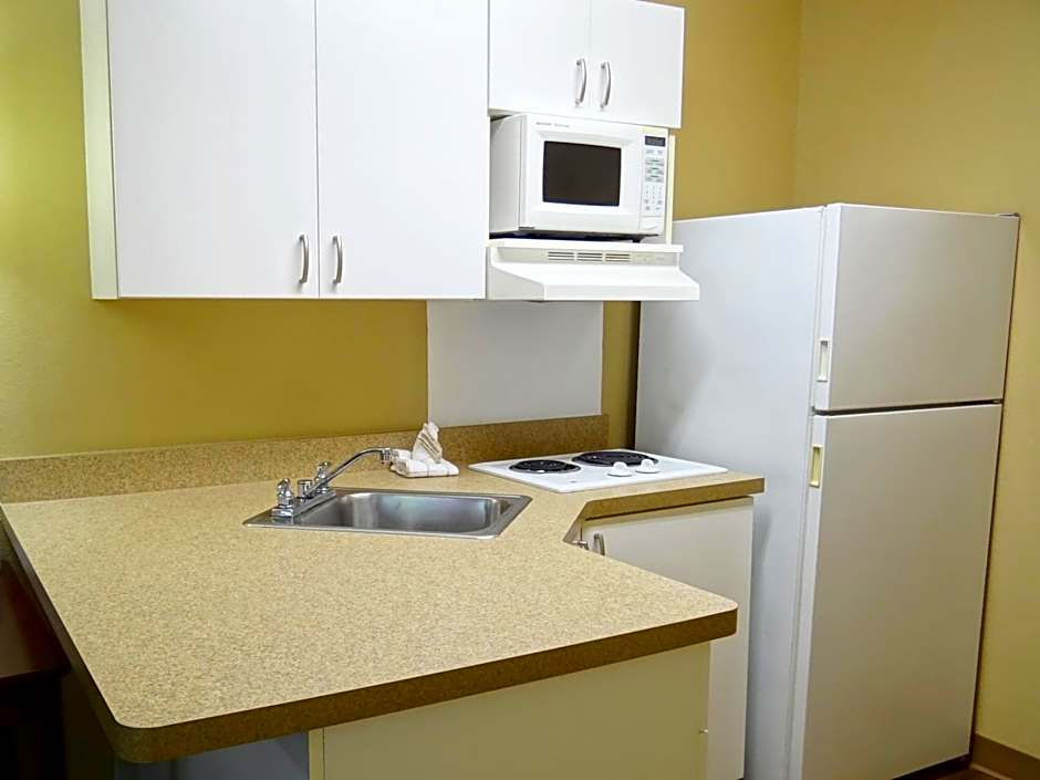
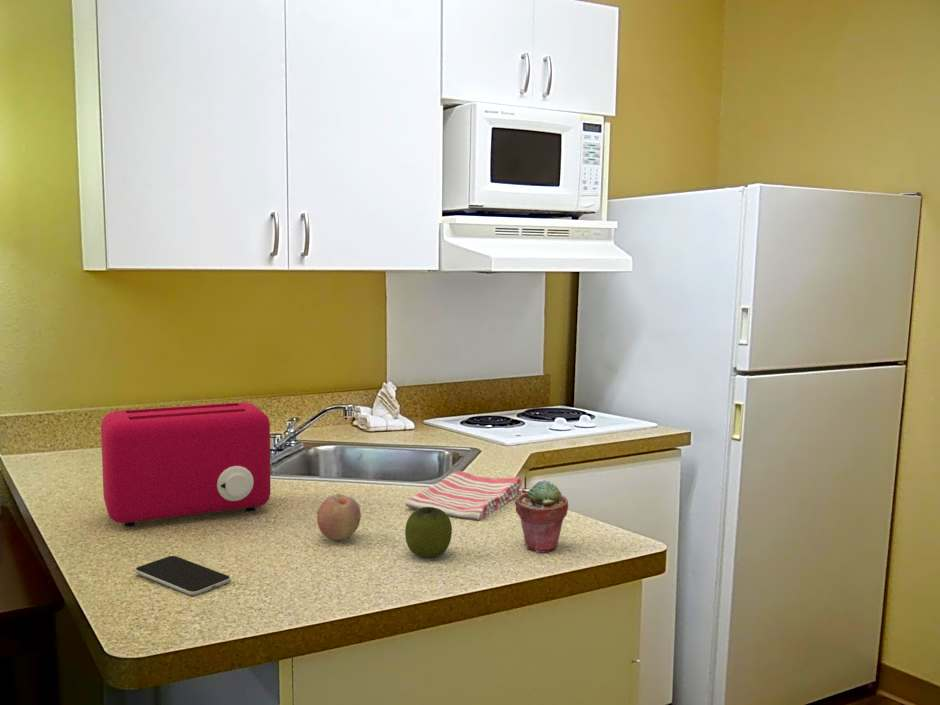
+ apple [404,507,453,559]
+ potted succulent [514,479,569,554]
+ fruit [316,493,362,541]
+ toaster [100,401,271,528]
+ dish towel [404,470,522,522]
+ smartphone [134,555,231,596]
